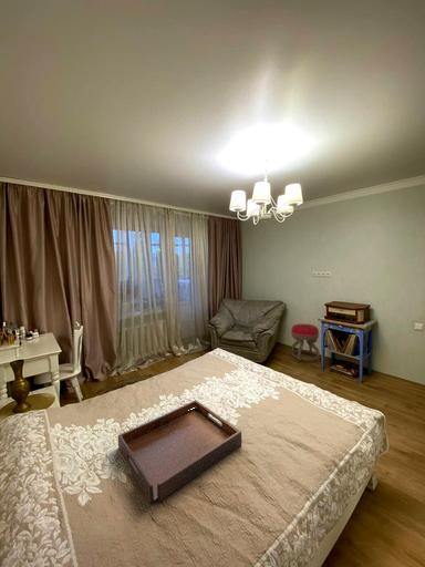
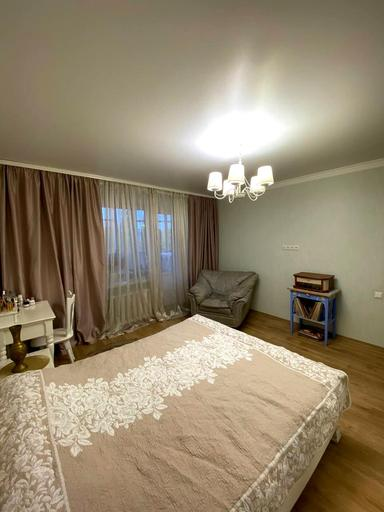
- serving tray [117,399,242,505]
- stool [290,323,321,362]
